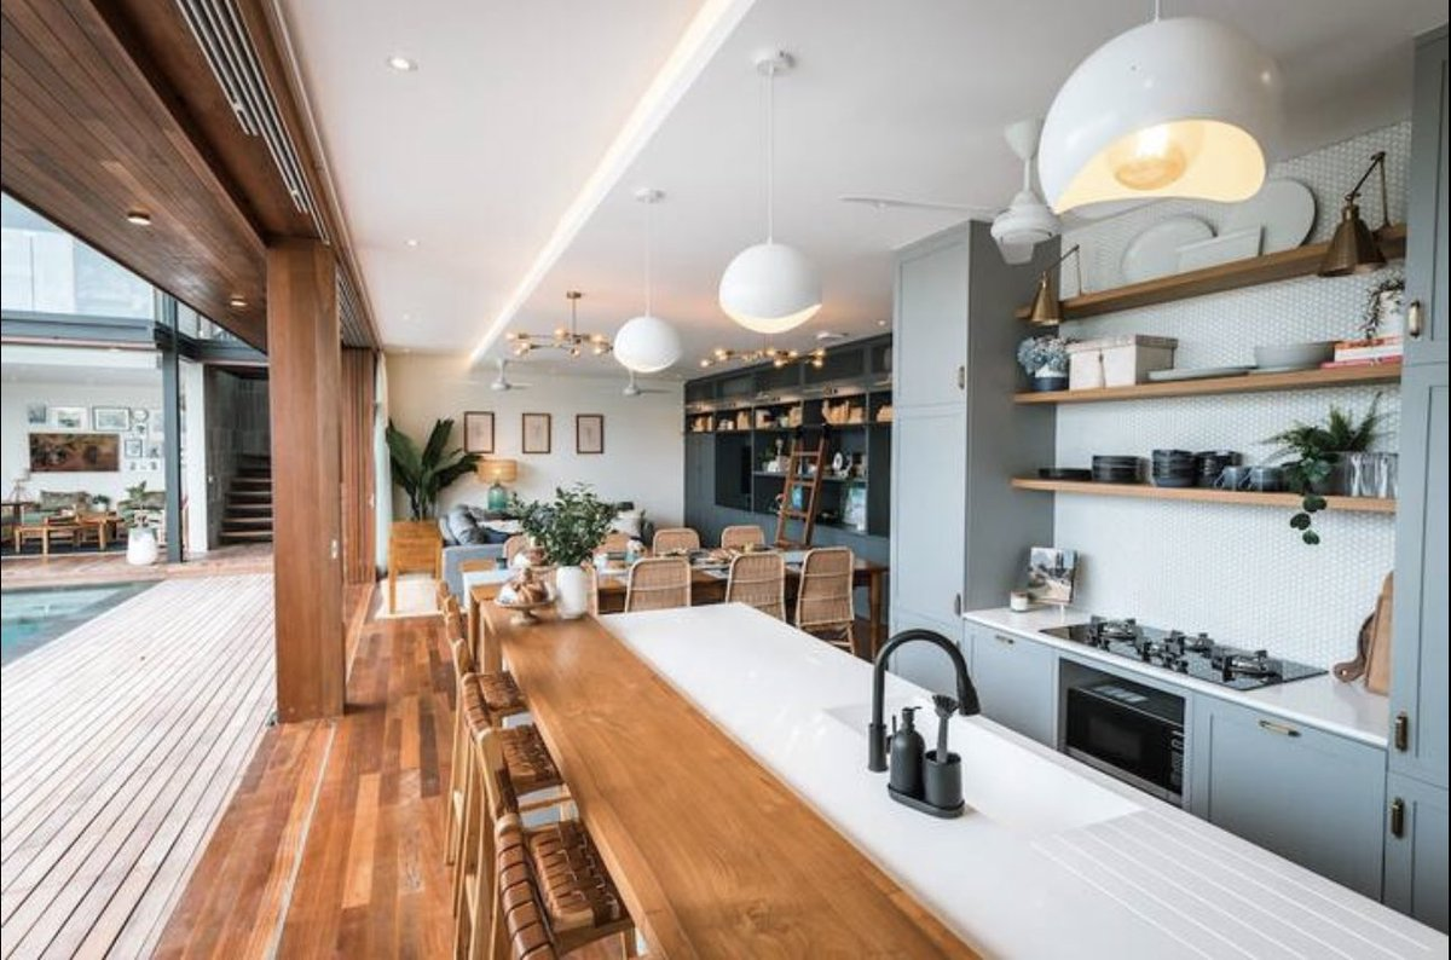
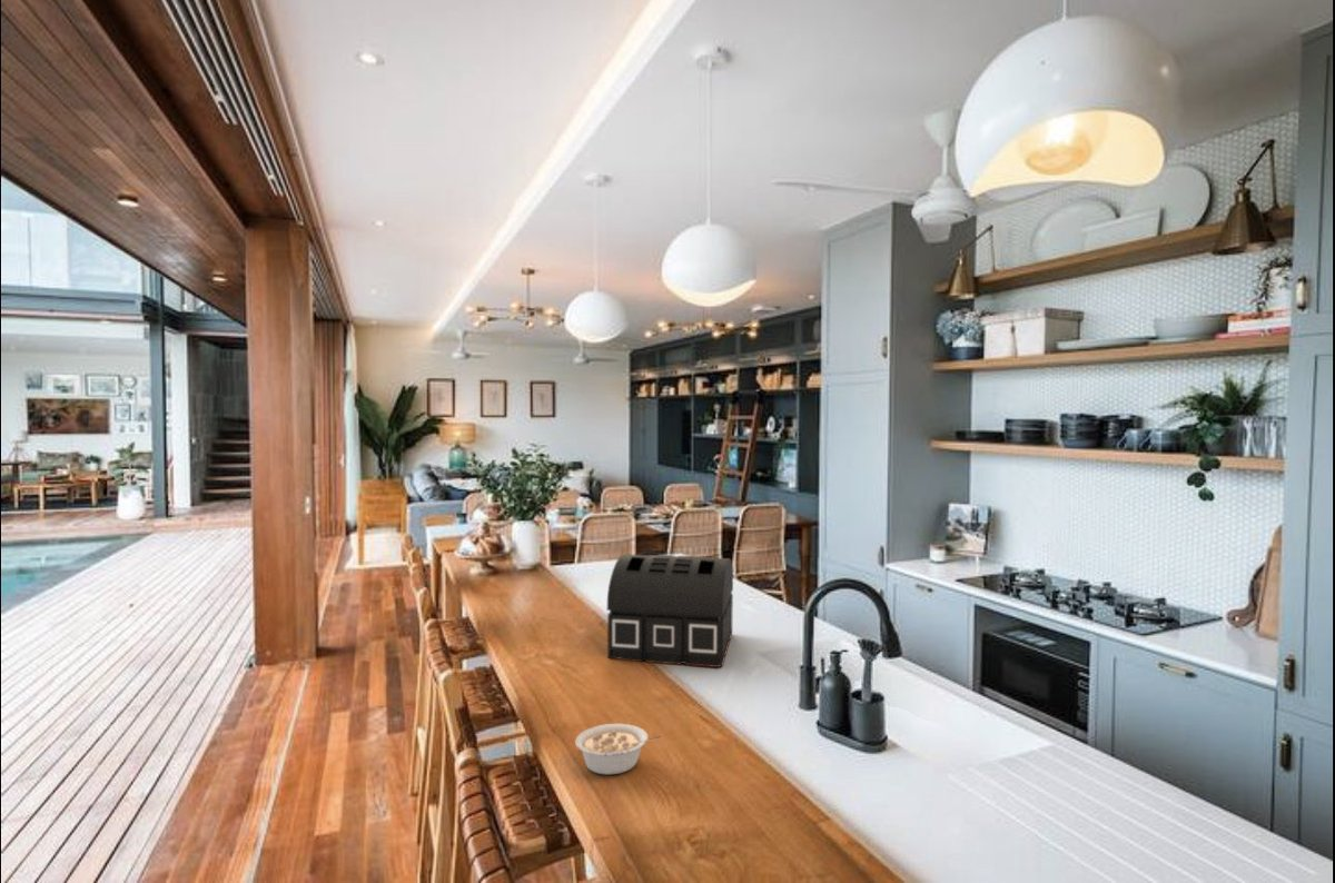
+ legume [574,723,662,776]
+ treasure chest [606,553,734,668]
